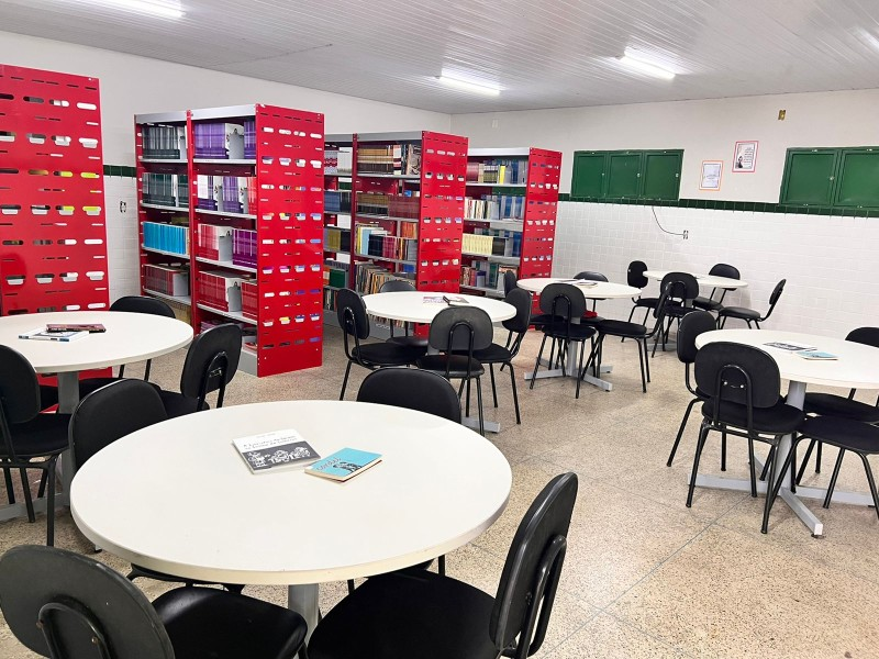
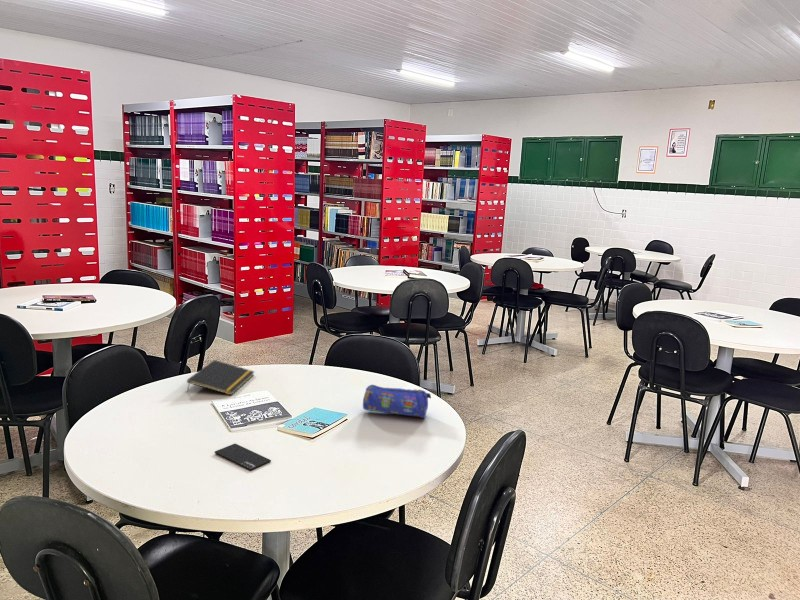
+ notepad [186,359,256,396]
+ pencil case [362,384,432,419]
+ smartphone [214,443,272,472]
